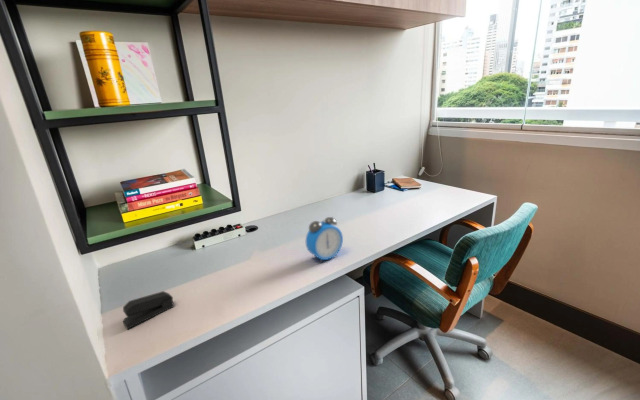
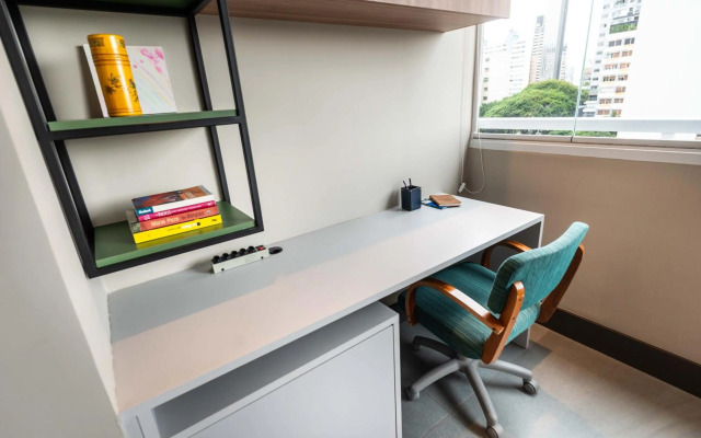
- stapler [122,290,175,330]
- alarm clock [305,216,344,263]
